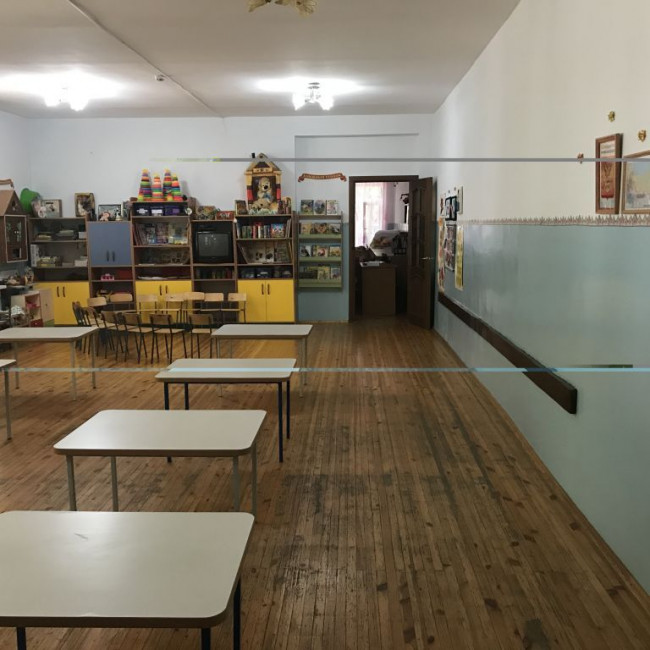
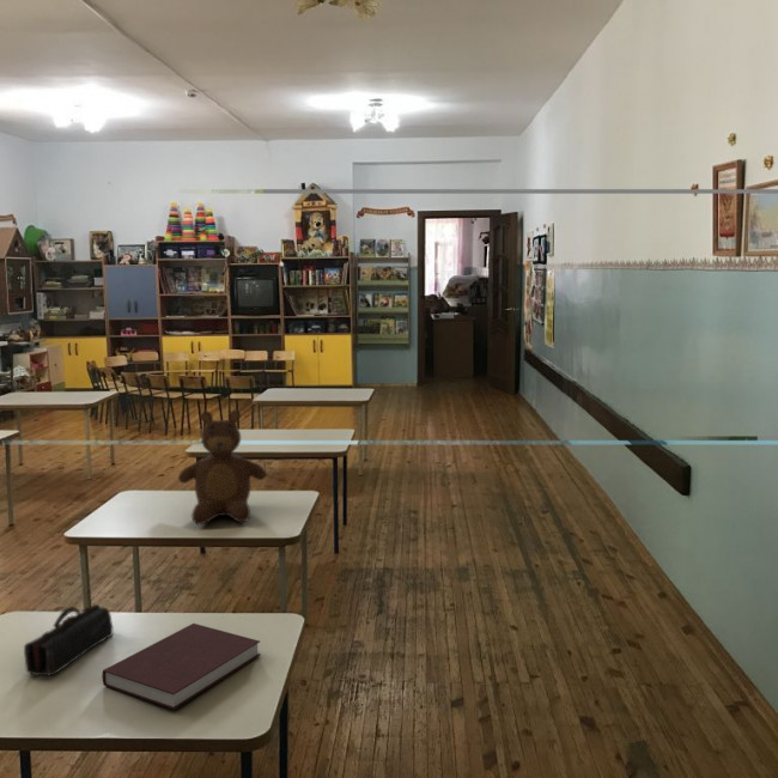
+ teddy bear [177,409,268,525]
+ pencil case [23,603,114,677]
+ notebook [101,622,262,711]
